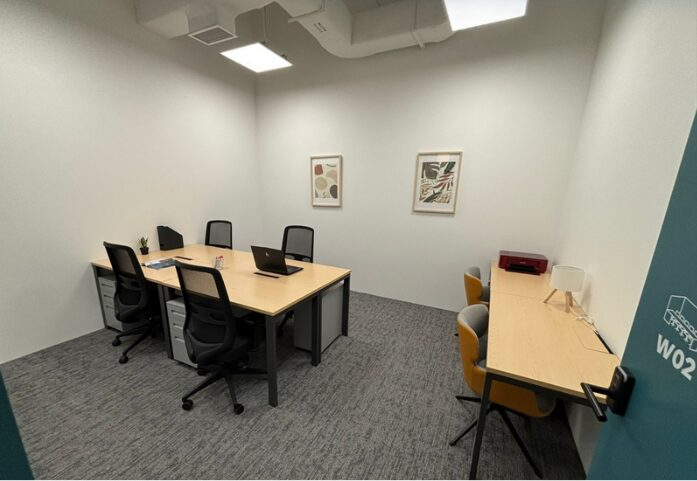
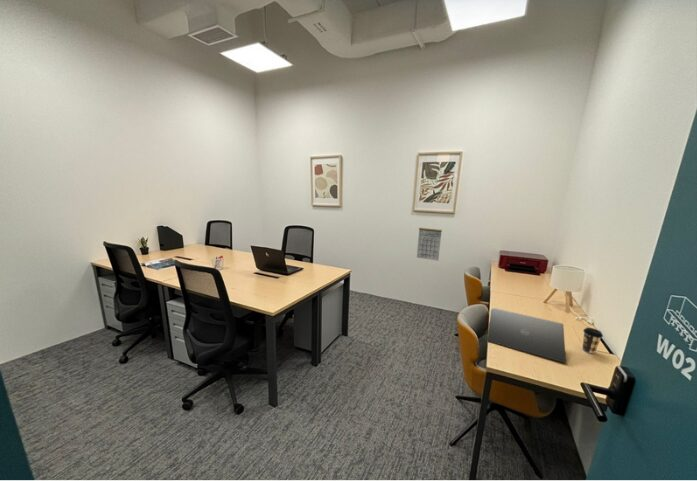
+ laptop [486,307,567,364]
+ calendar [416,221,443,262]
+ coffee cup [581,327,604,355]
